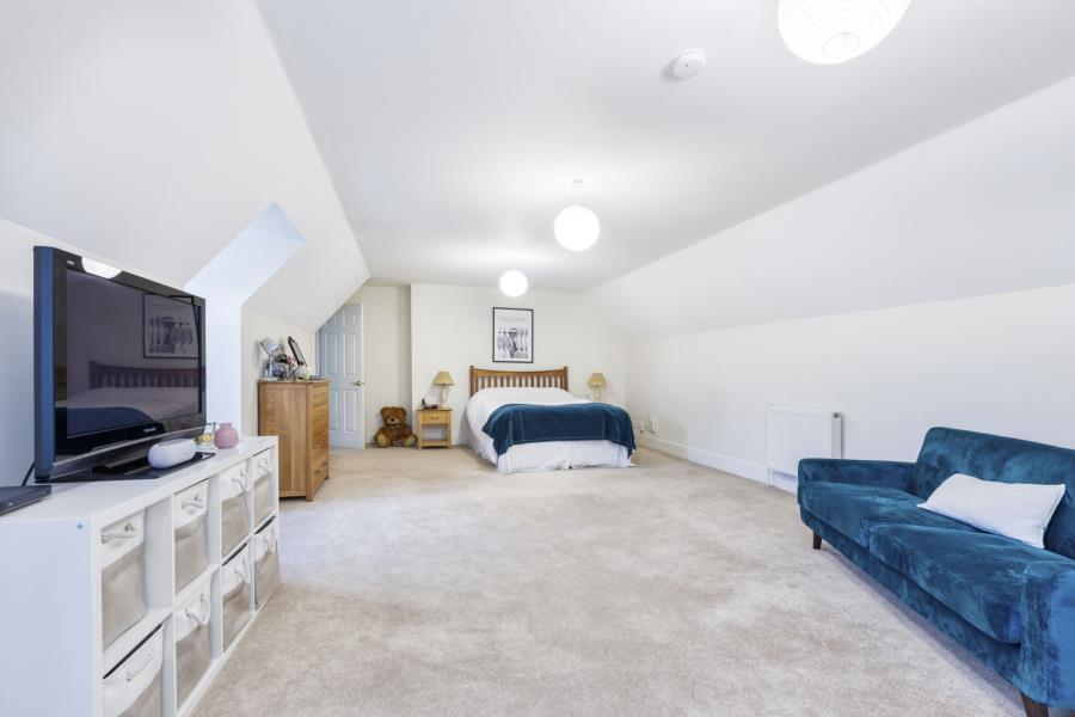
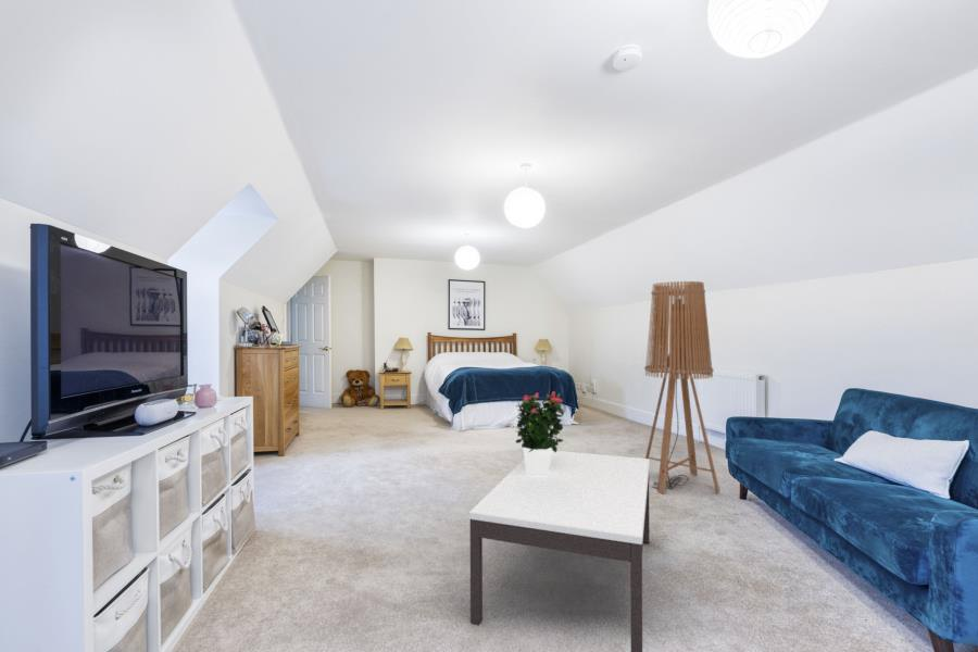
+ potted flower [514,390,565,476]
+ floor lamp [643,280,720,496]
+ table [468,450,651,652]
